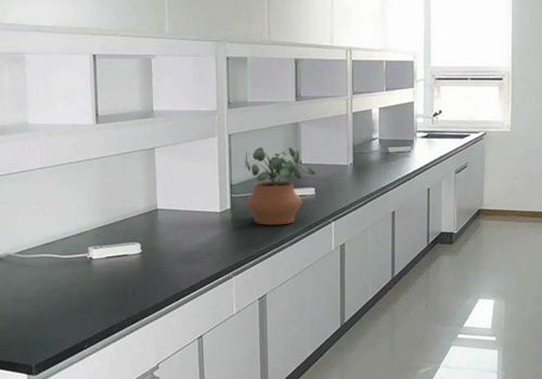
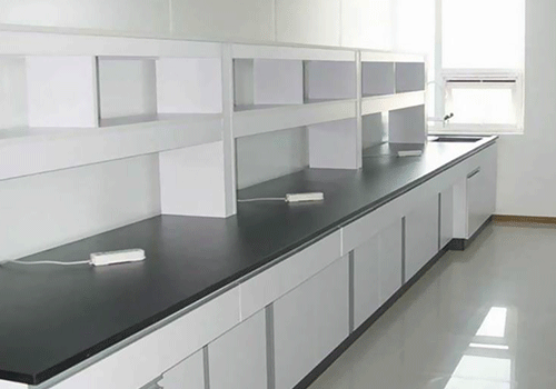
- potted plant [244,146,317,226]
